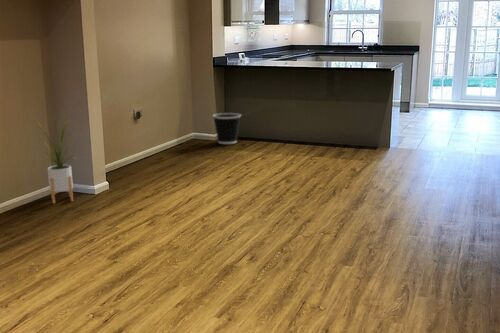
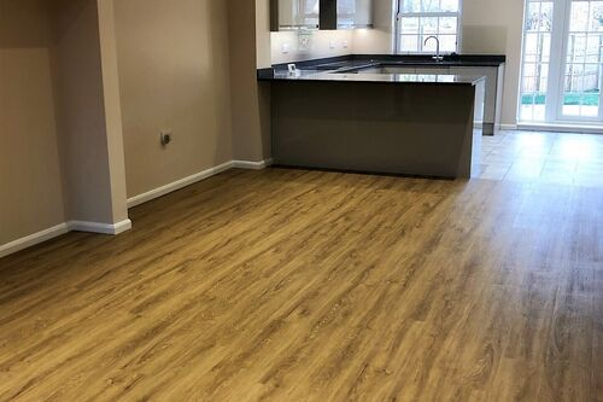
- house plant [30,110,84,204]
- wastebasket [212,112,242,145]
